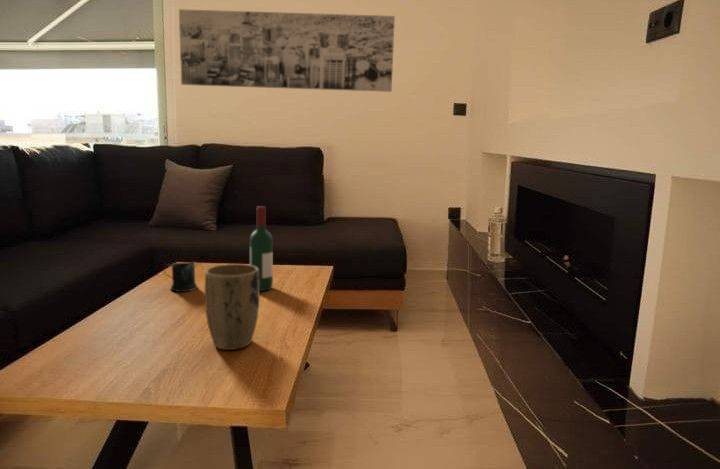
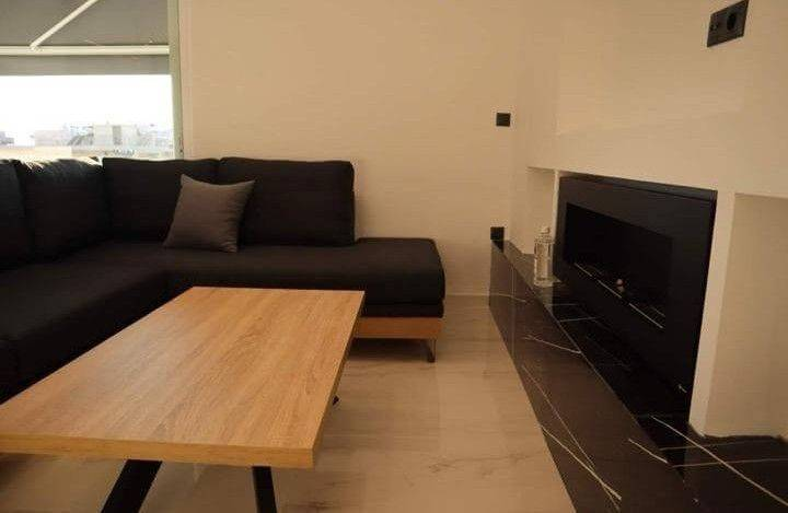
- wine bottle [249,205,274,292]
- plant pot [204,263,260,351]
- mug [162,260,199,293]
- wall art [178,8,396,93]
